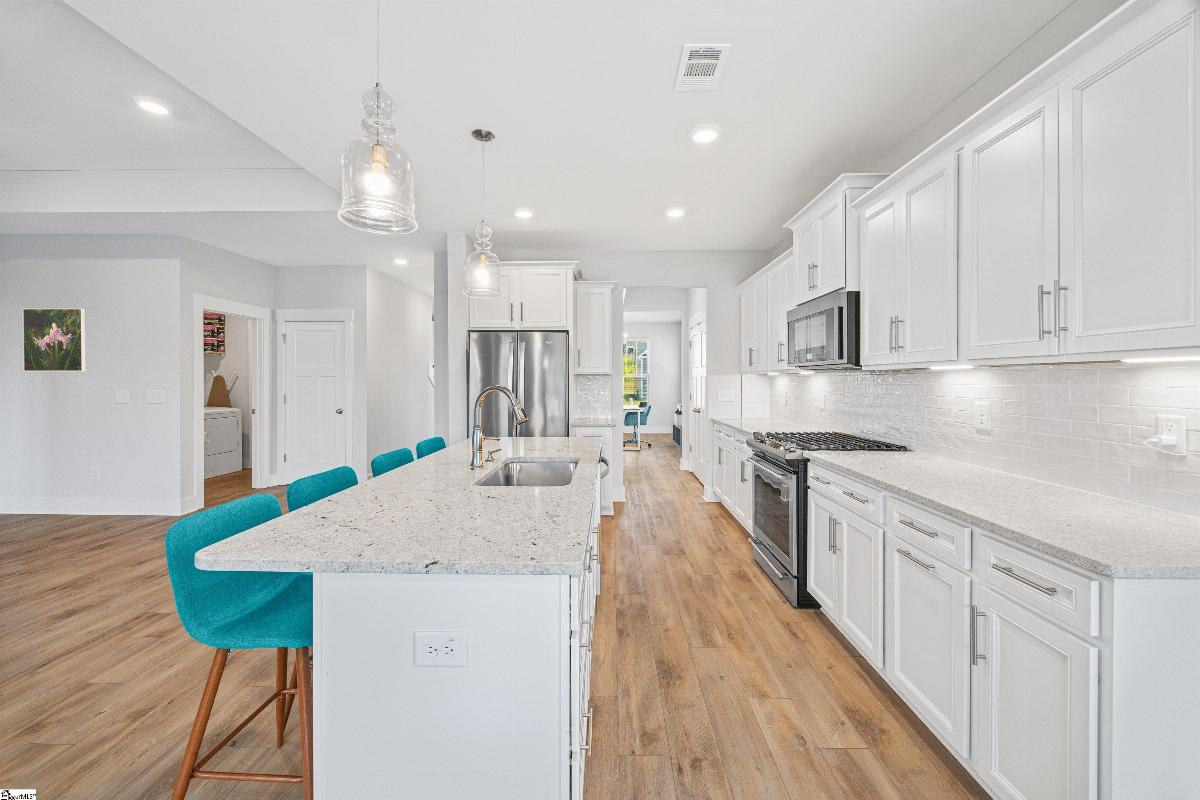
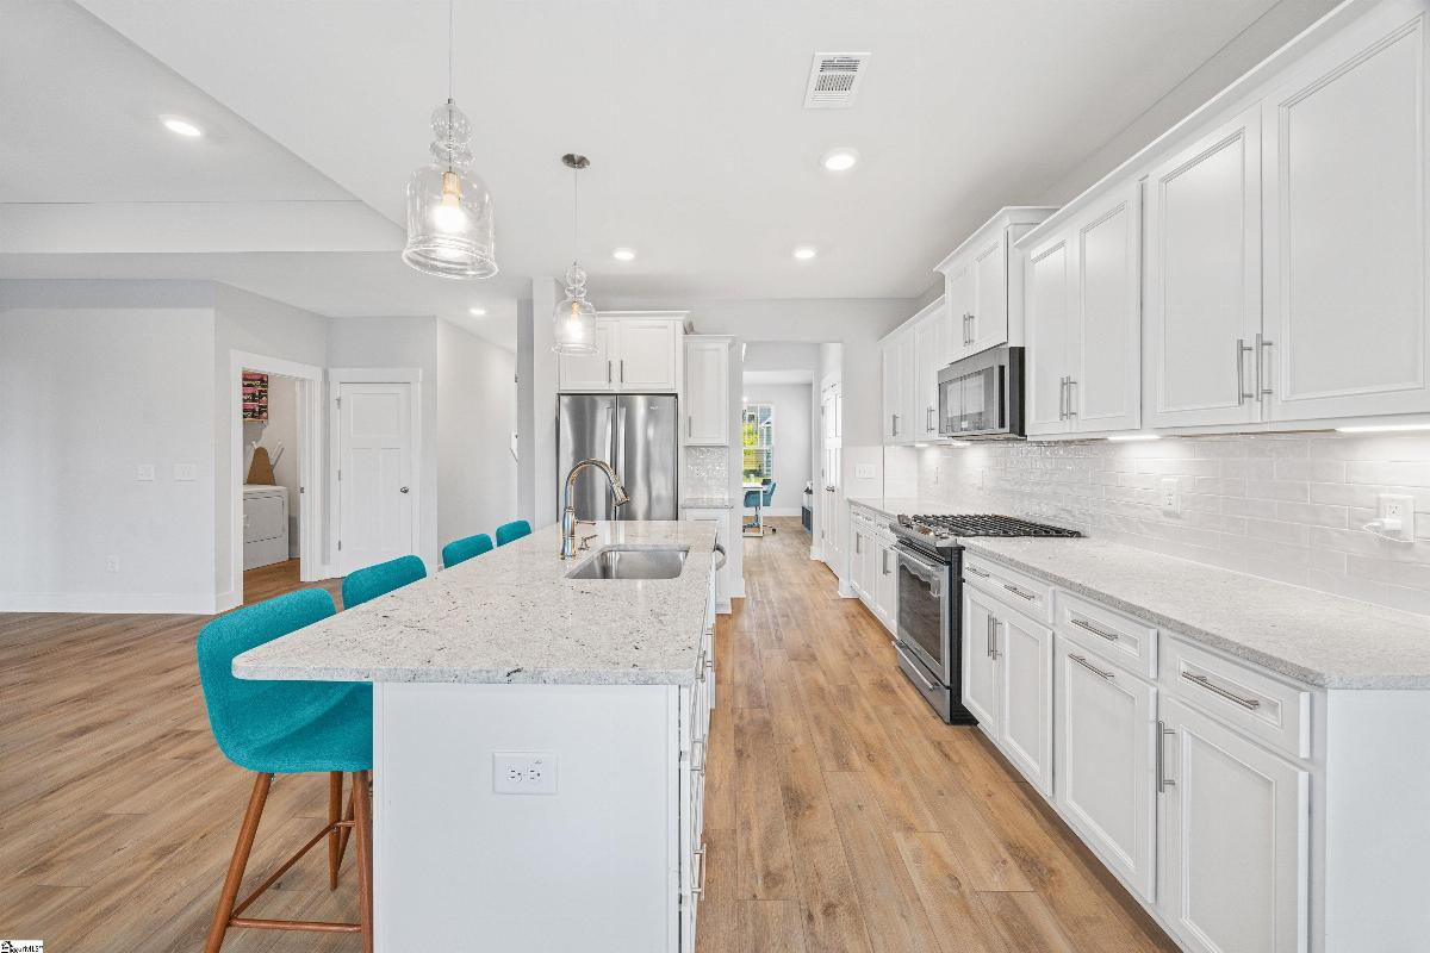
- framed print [22,308,86,372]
